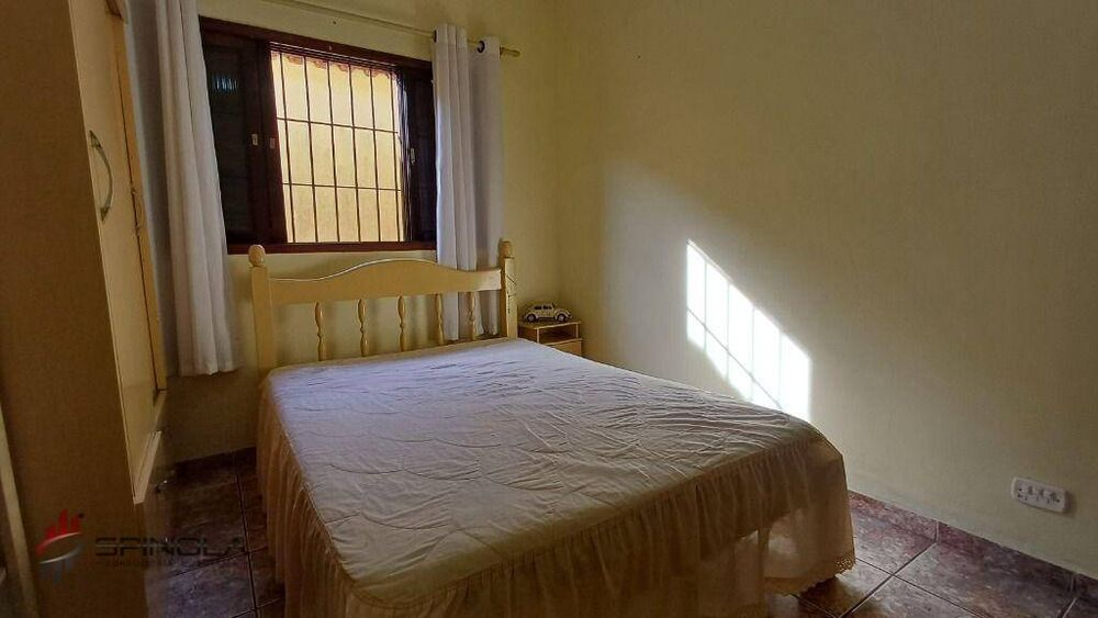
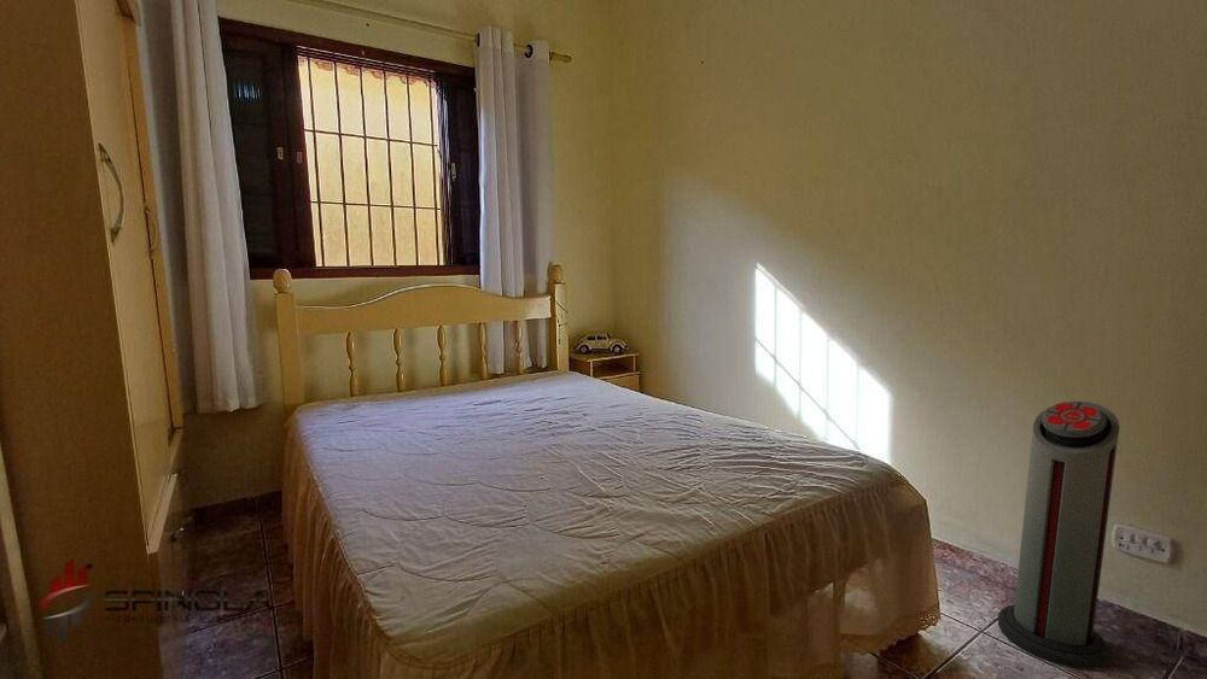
+ air purifier [997,400,1121,669]
